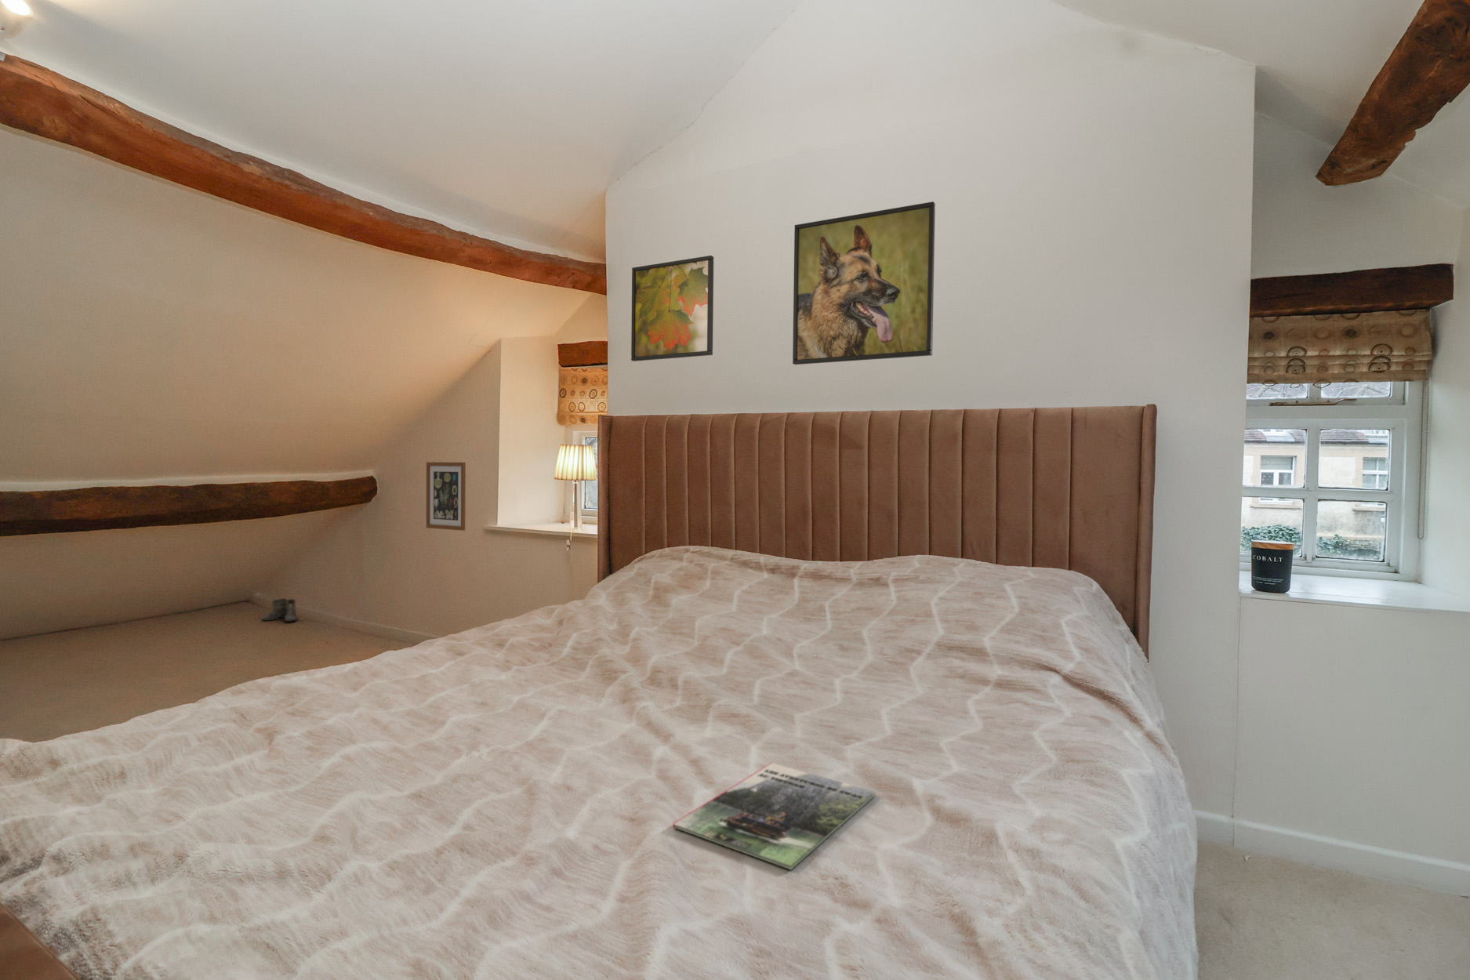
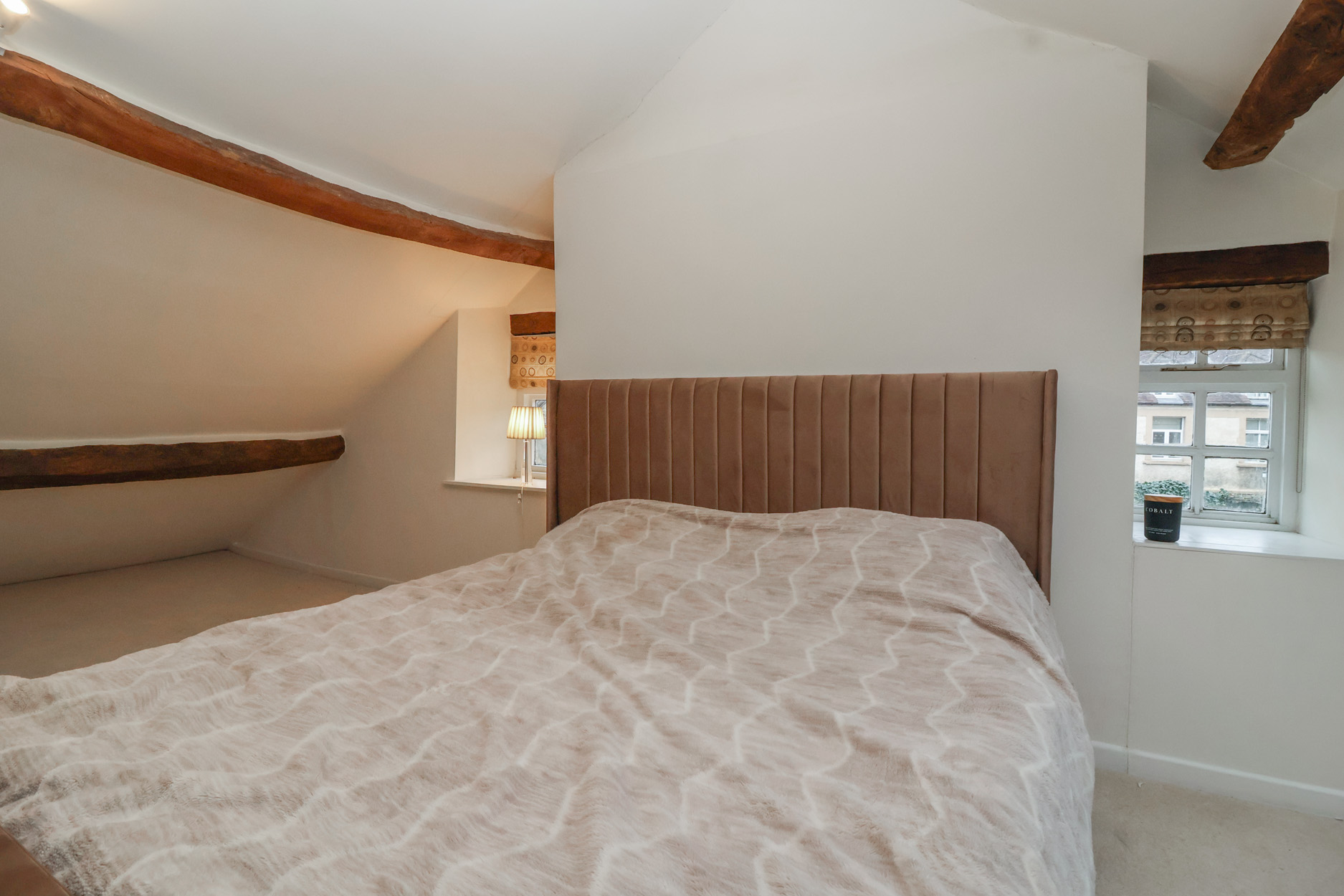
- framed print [792,201,936,365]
- magazine [673,762,876,871]
- boots [261,597,298,622]
- wall art [425,460,466,532]
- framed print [630,255,714,362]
